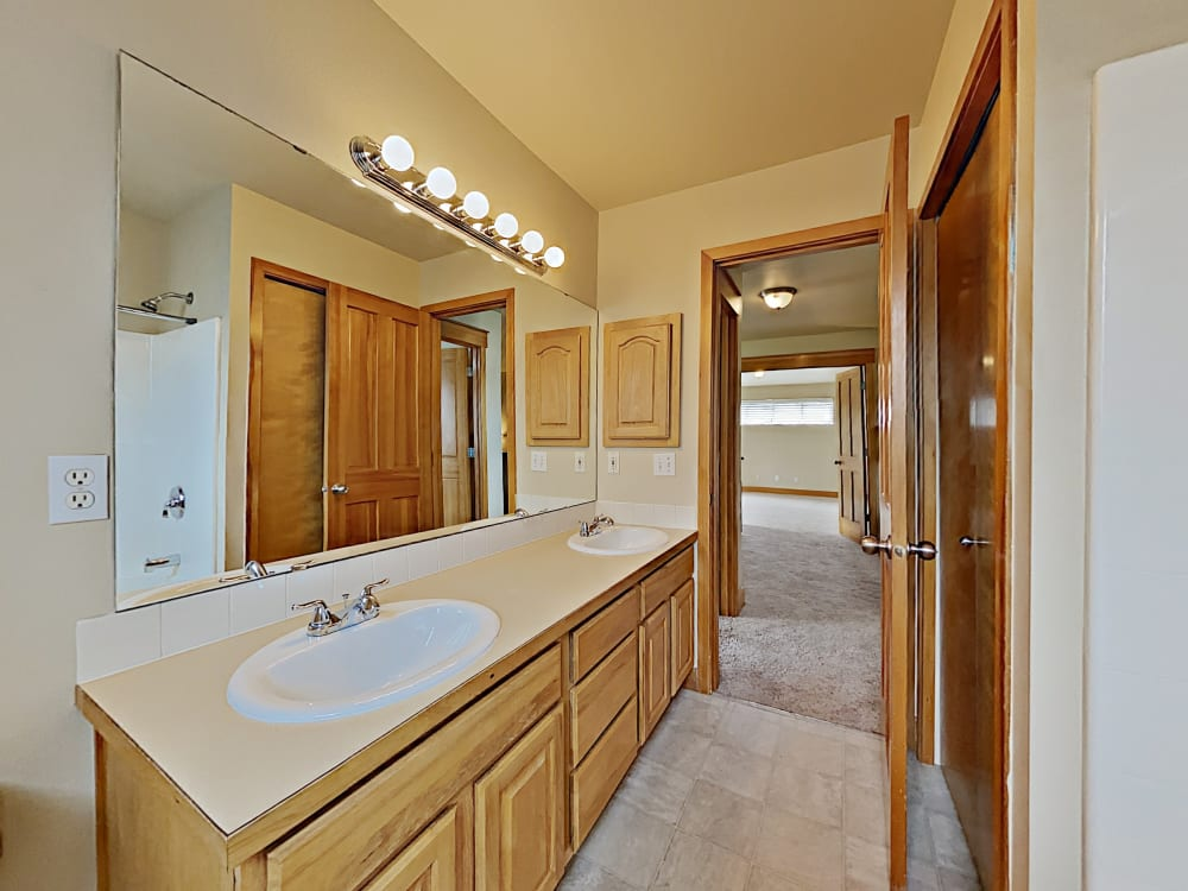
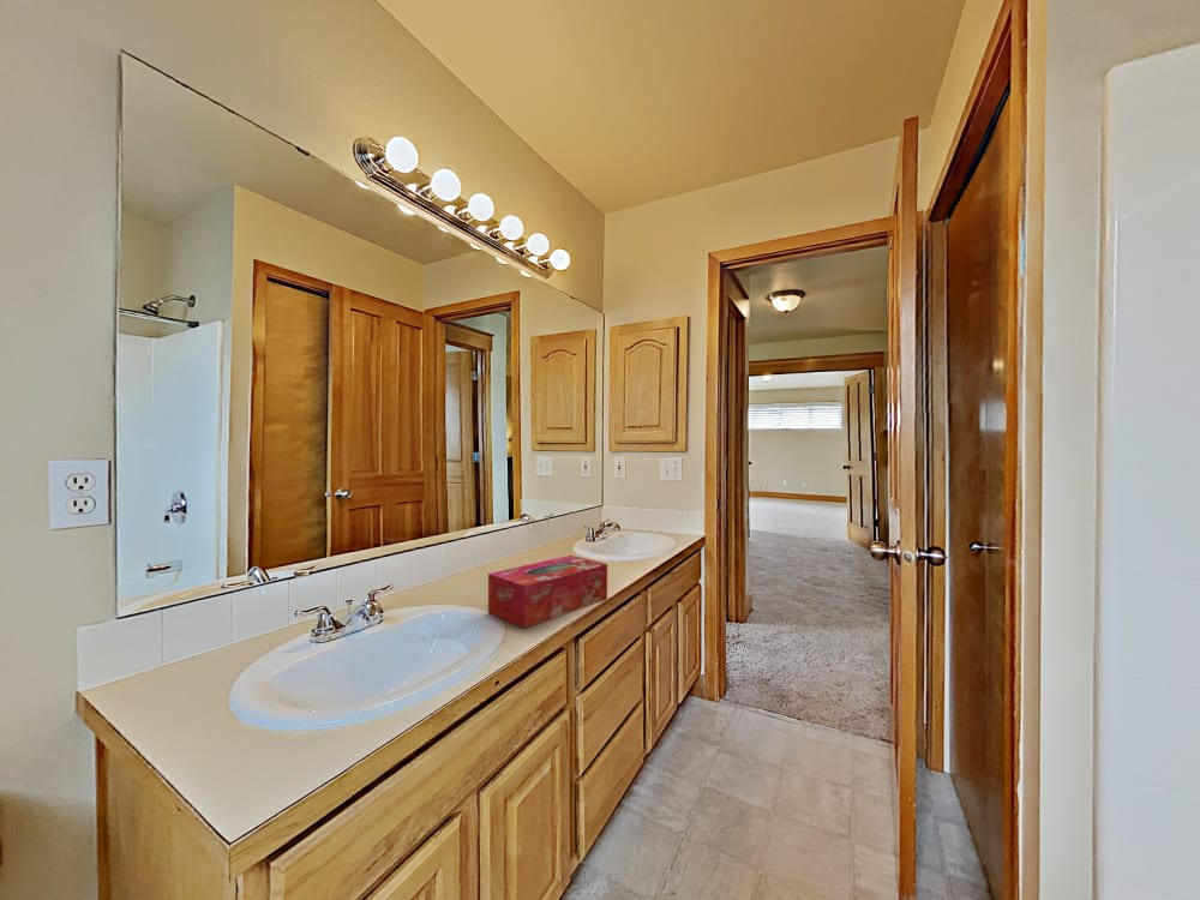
+ tissue box [487,554,608,629]
